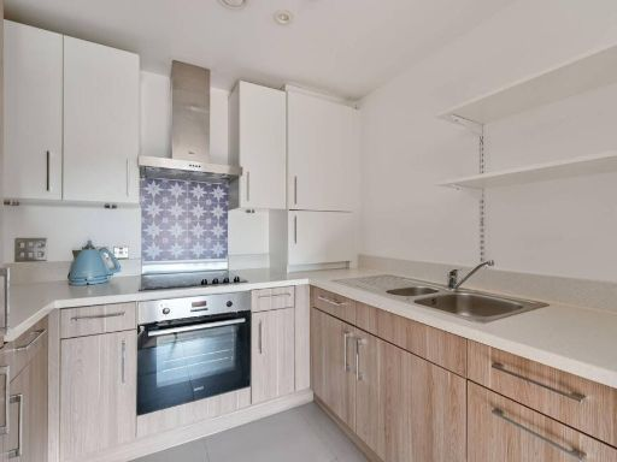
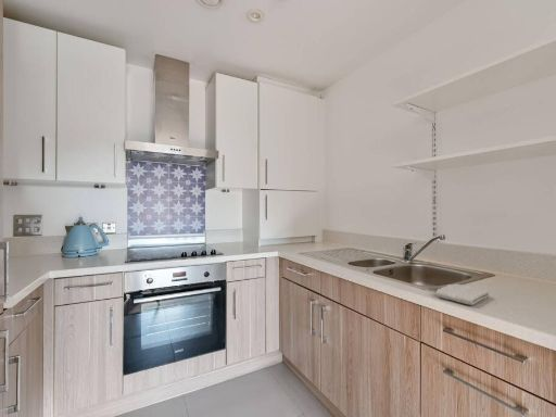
+ washcloth [435,283,490,306]
